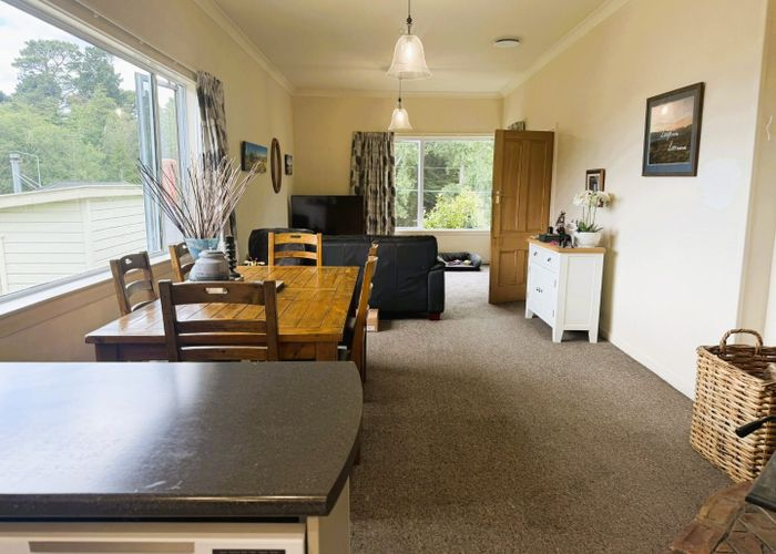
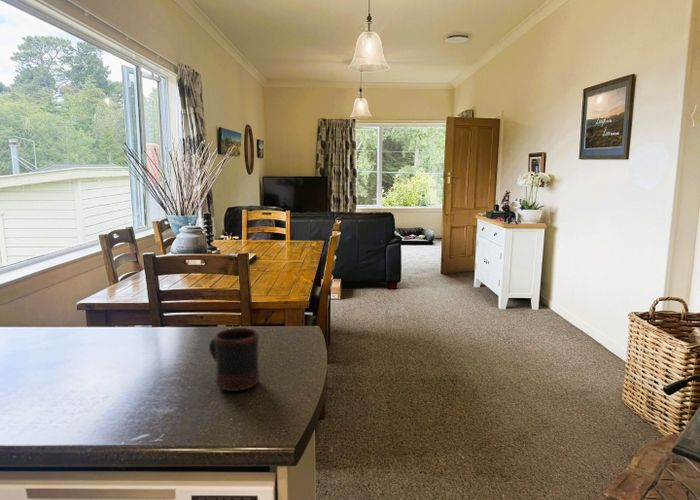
+ mug [208,327,260,392]
